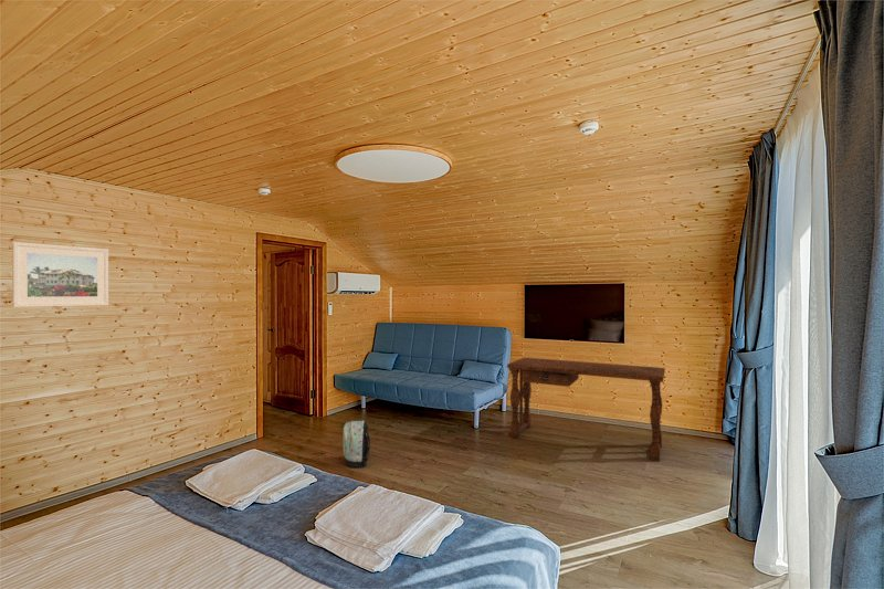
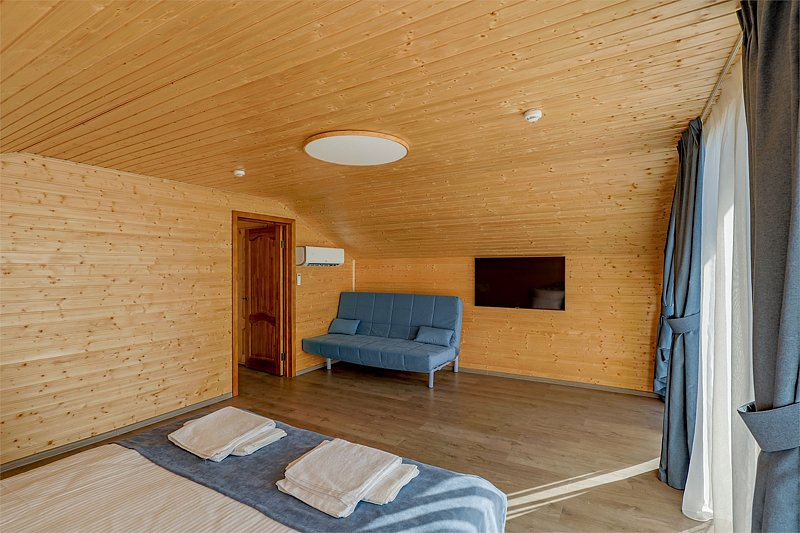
- backpack [341,420,371,469]
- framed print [11,241,109,308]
- desk [506,356,666,463]
